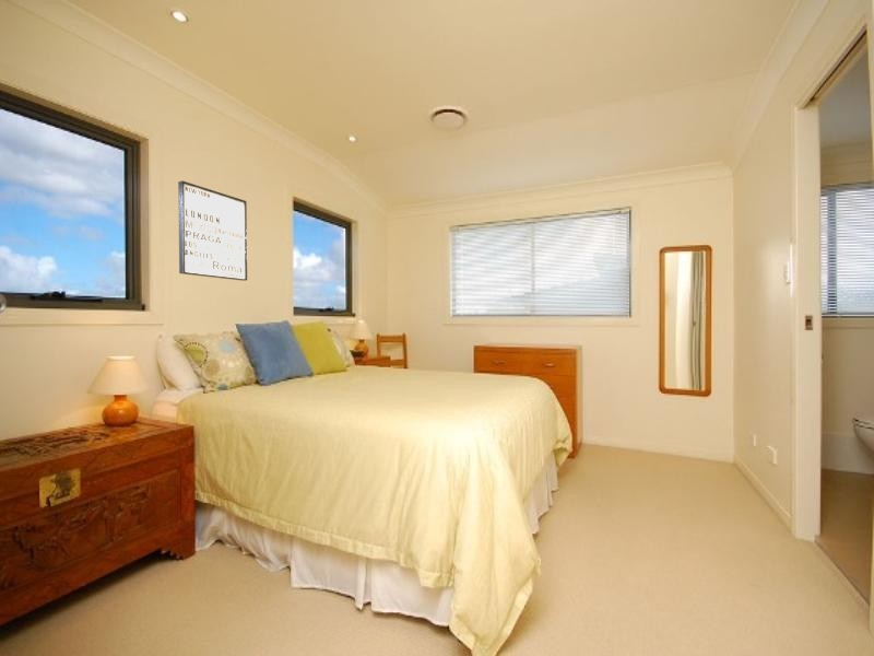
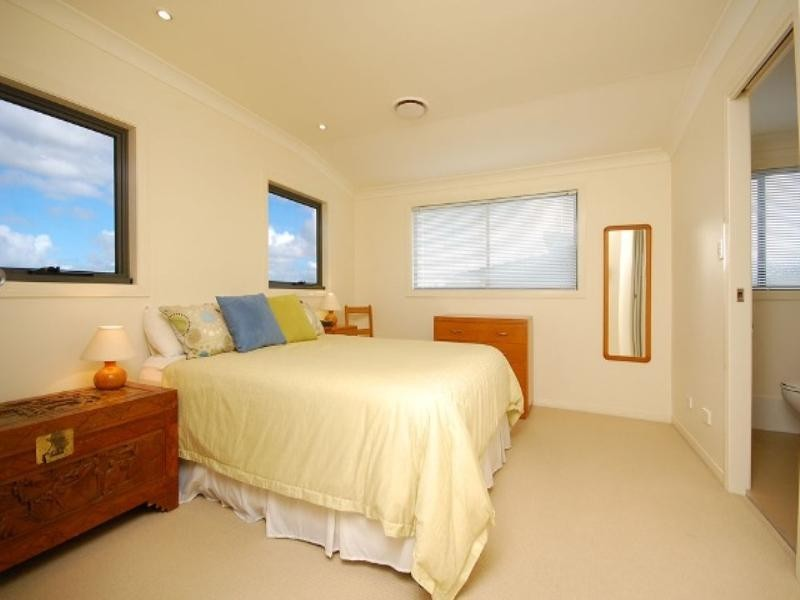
- wall art [177,179,248,282]
